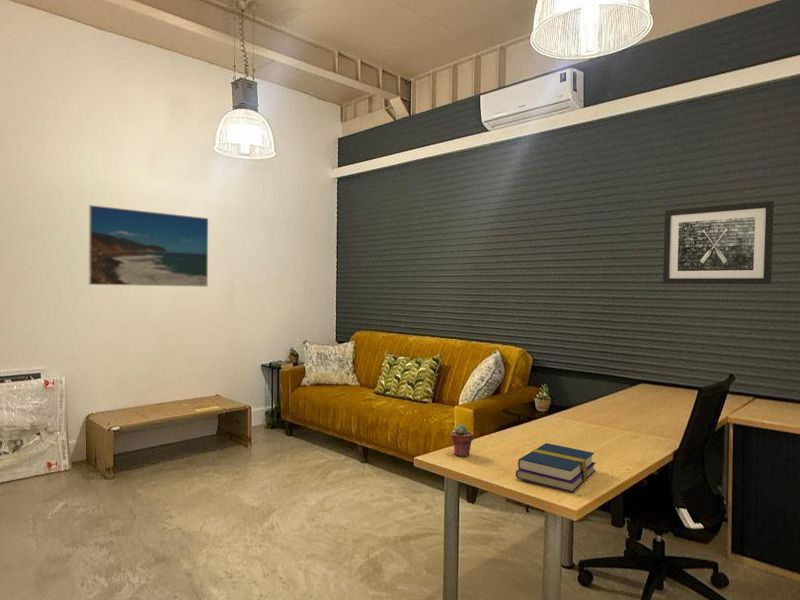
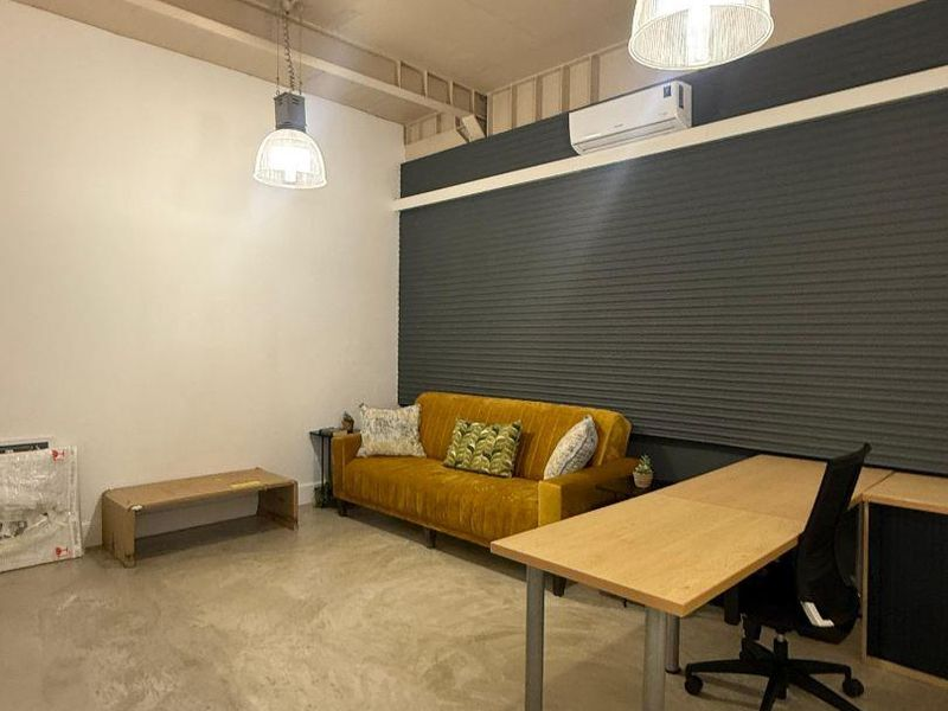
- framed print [88,204,209,288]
- wall art [662,200,775,285]
- book [515,442,597,493]
- potted succulent [450,423,474,458]
